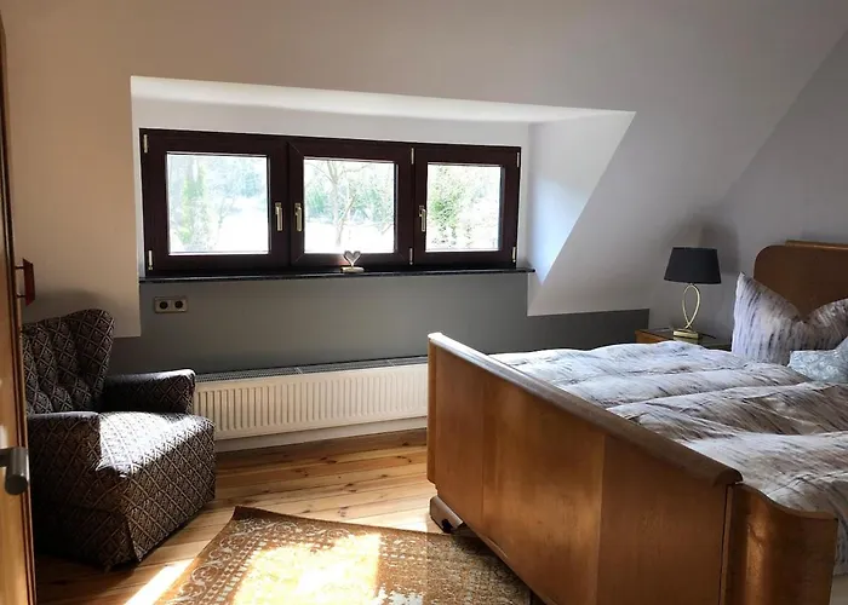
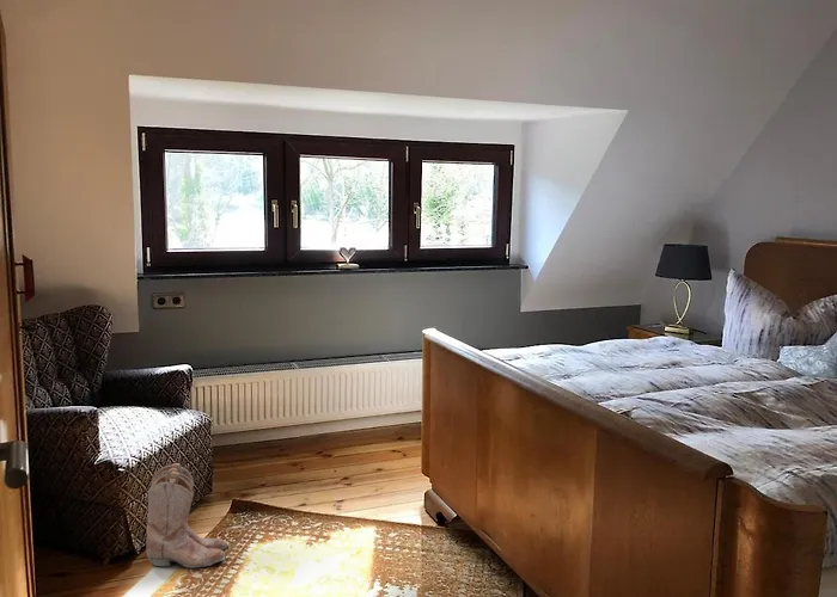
+ boots [145,462,228,568]
